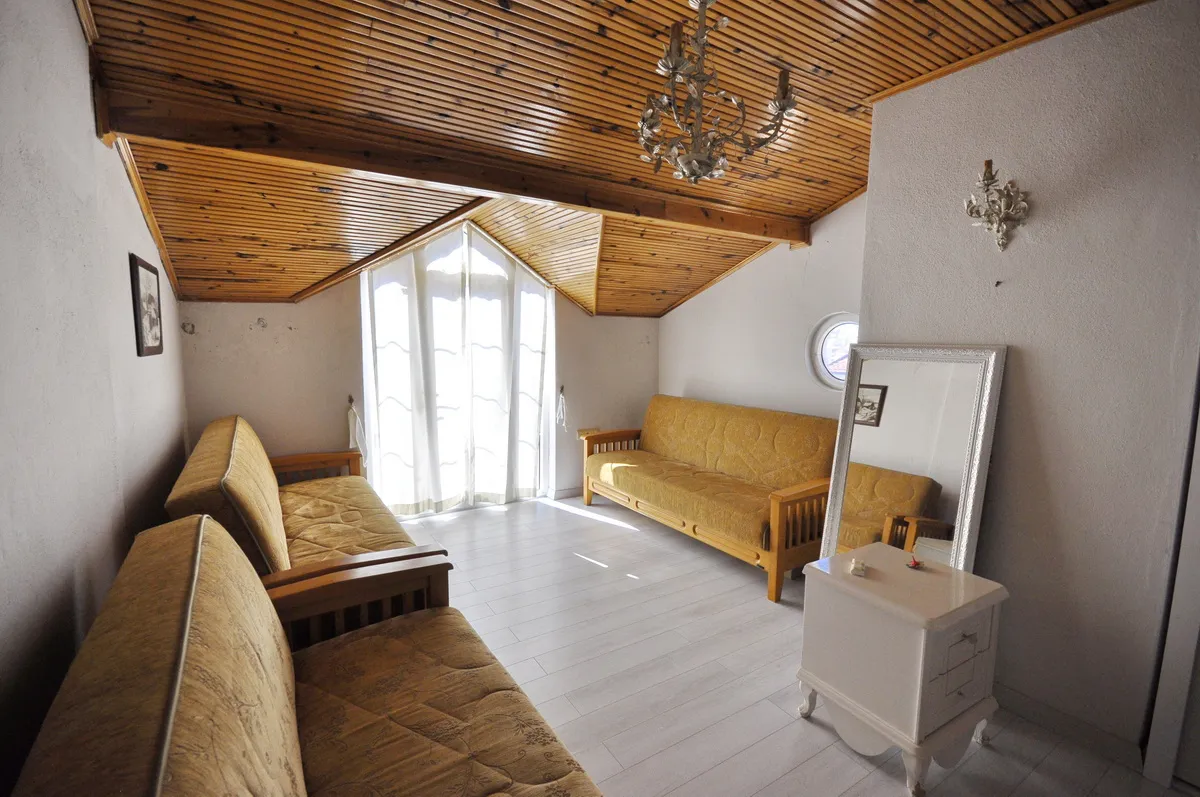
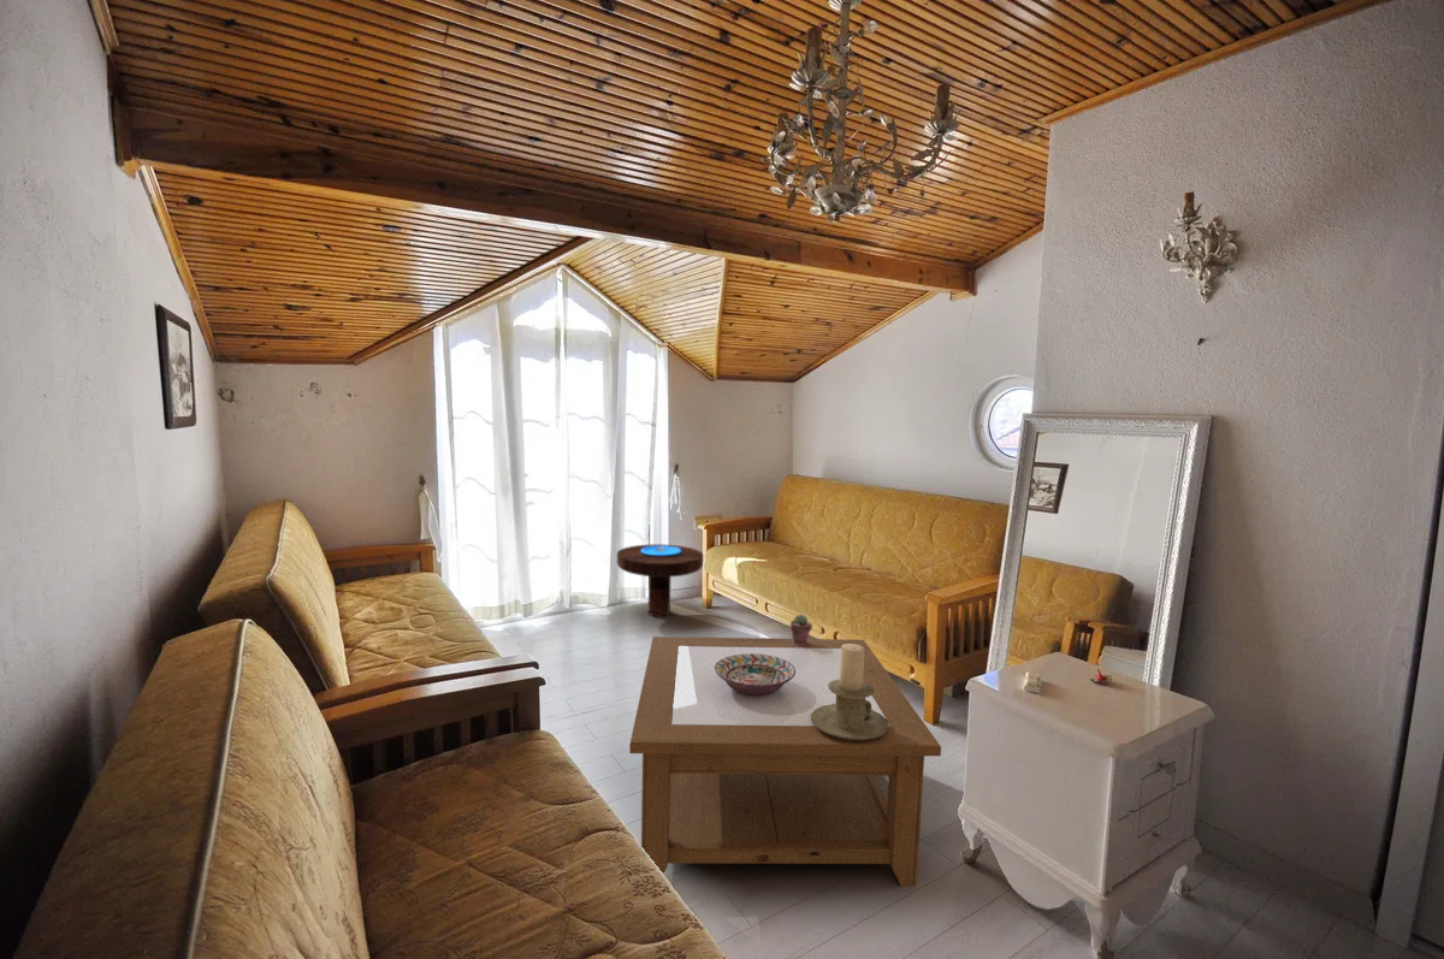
+ potted succulent [789,614,813,645]
+ coffee table [628,635,942,887]
+ candle holder [811,644,889,740]
+ decorative bowl [715,653,795,695]
+ side table [616,543,704,618]
